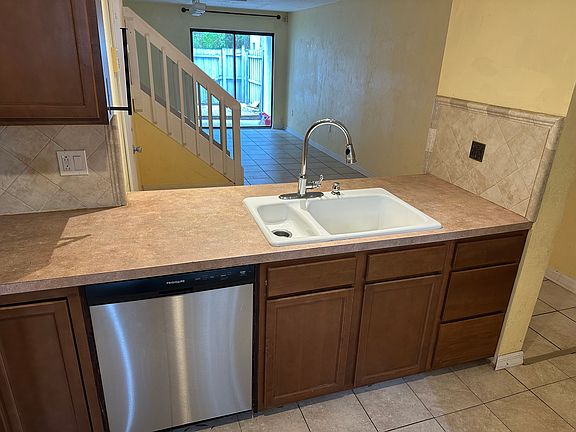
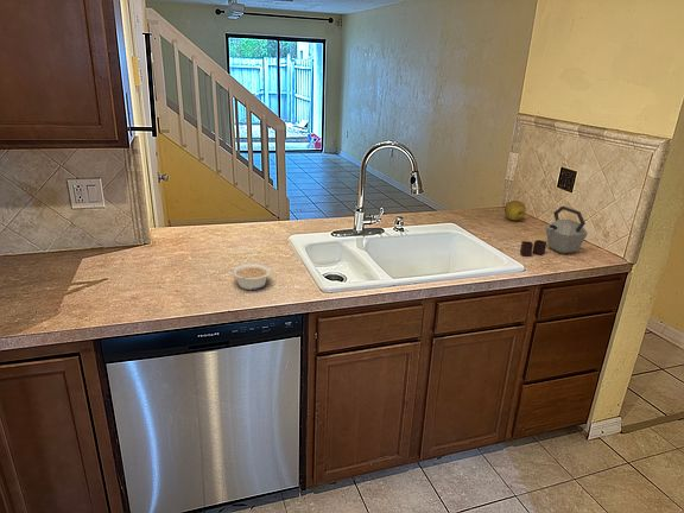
+ legume [232,262,272,291]
+ fruit [504,200,527,222]
+ kettle [519,205,589,256]
